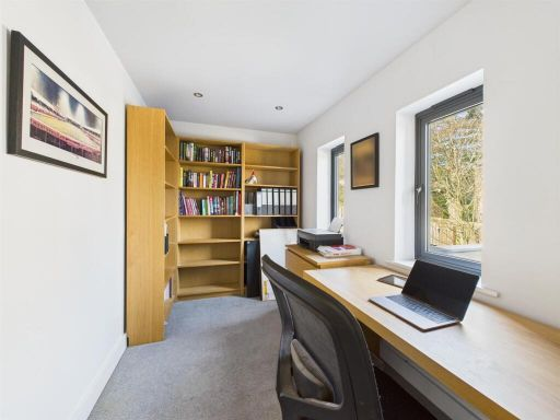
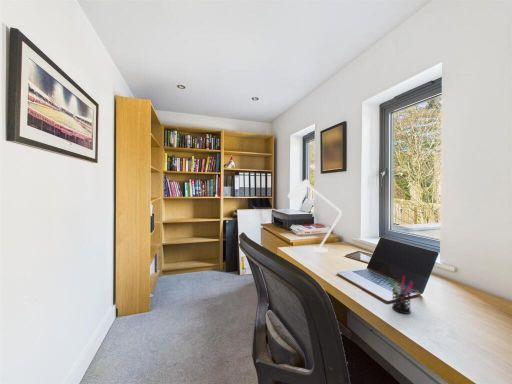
+ desk lamp [286,178,343,253]
+ pen holder [387,275,415,315]
